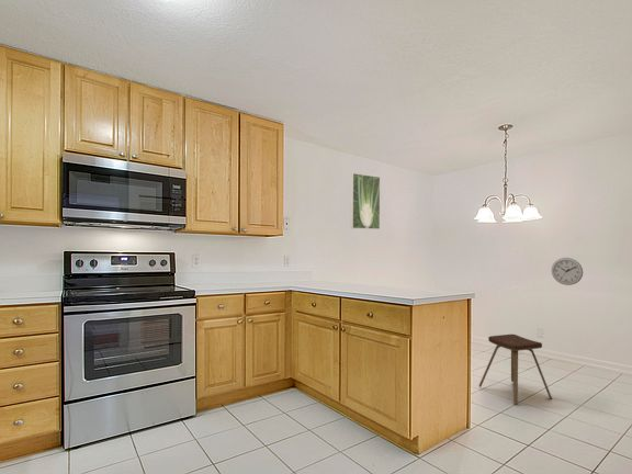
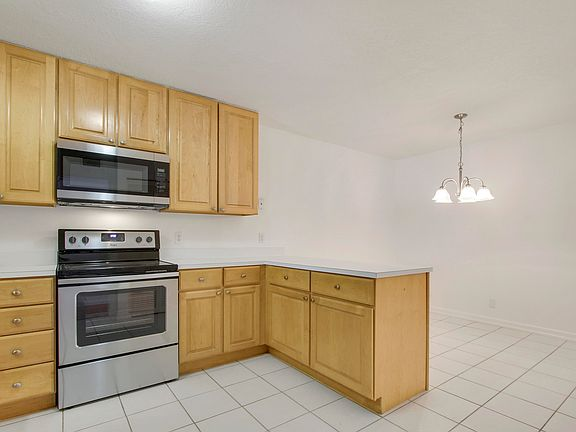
- music stool [478,334,553,406]
- wall clock [551,257,584,286]
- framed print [350,172,381,230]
